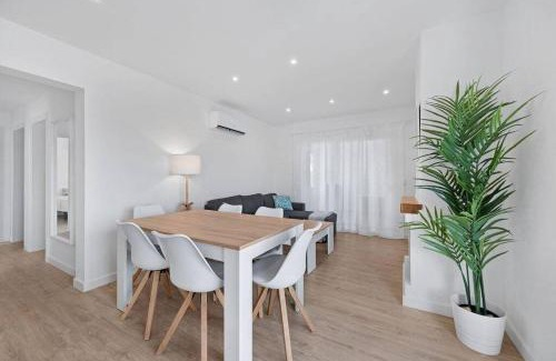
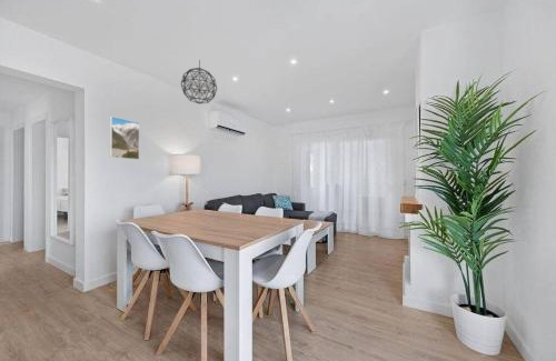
+ pendant light [180,59,218,104]
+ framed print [109,116,140,161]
